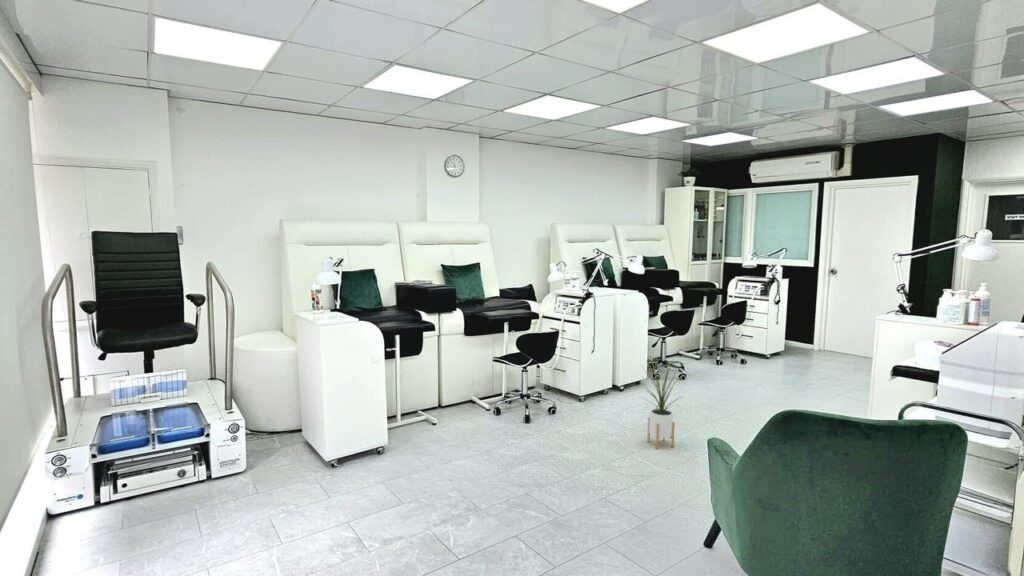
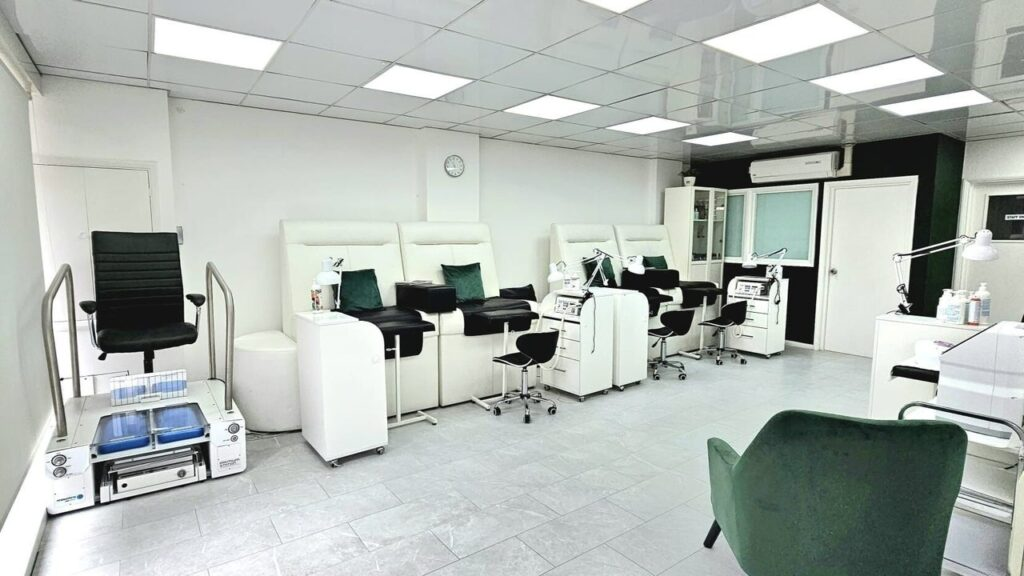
- house plant [637,358,686,450]
